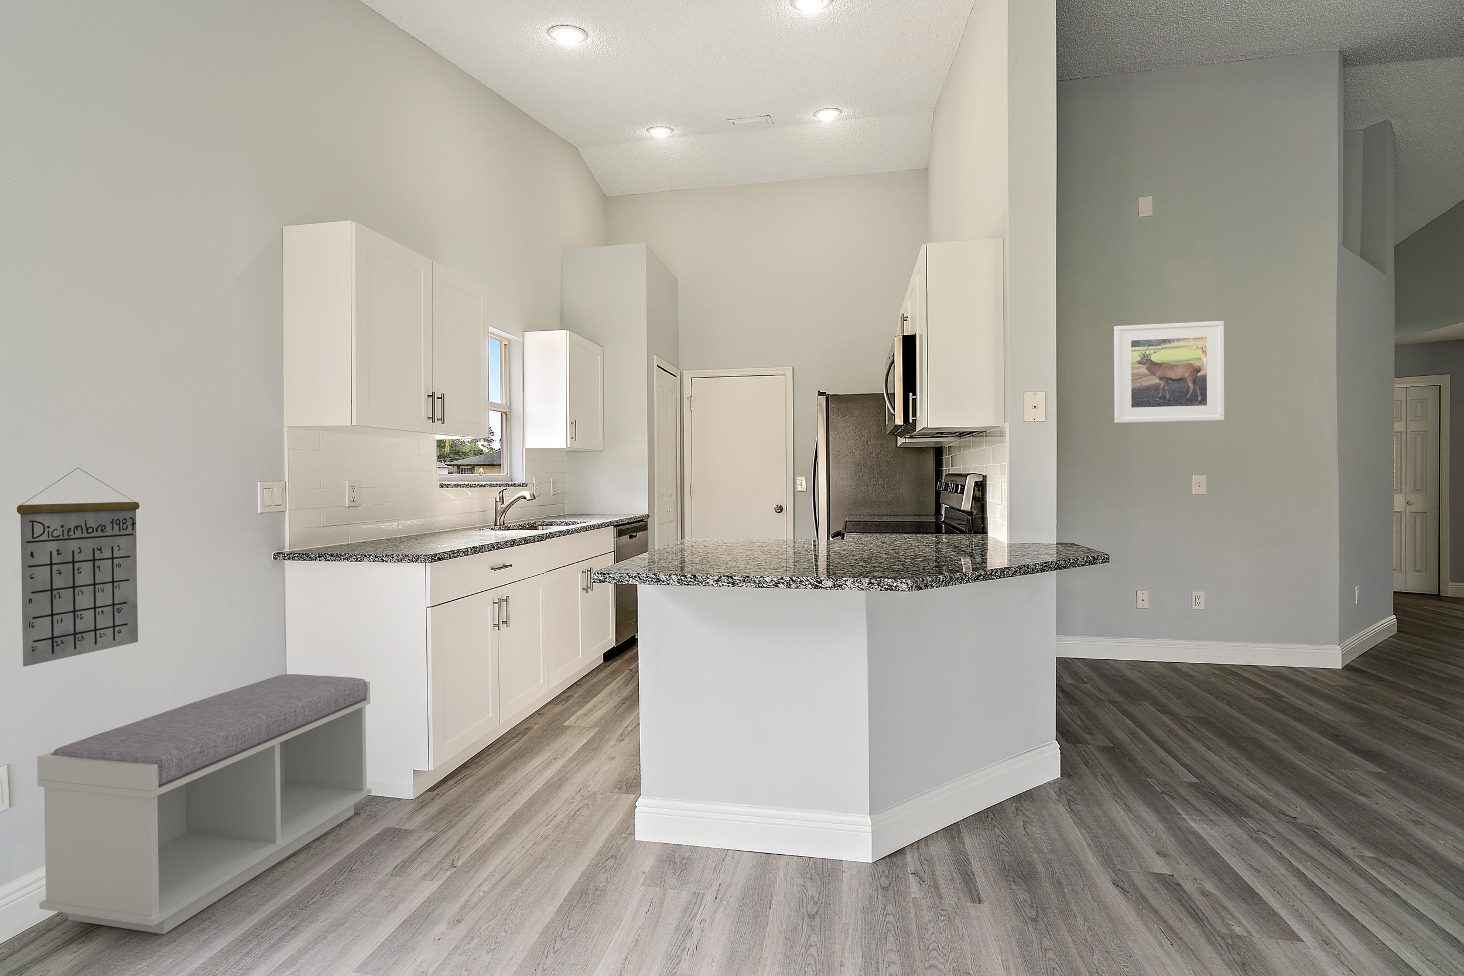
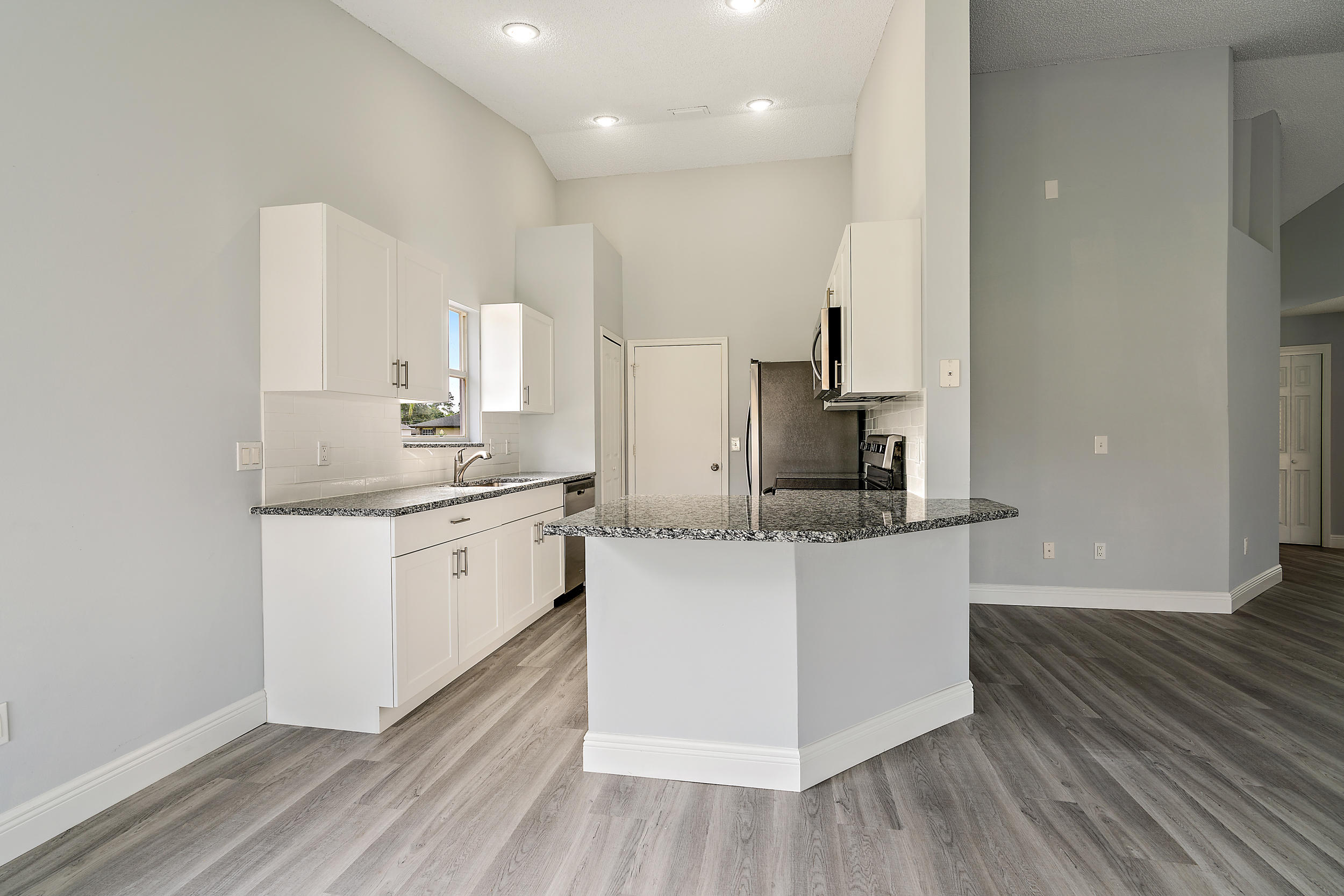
- calendar [16,467,139,668]
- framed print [1113,320,1225,424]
- bench [37,674,371,935]
